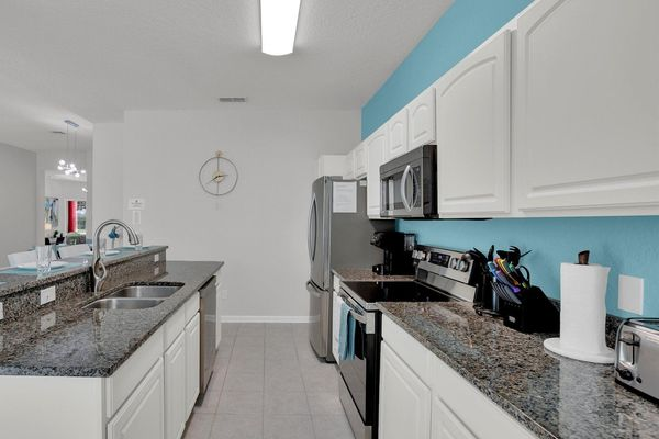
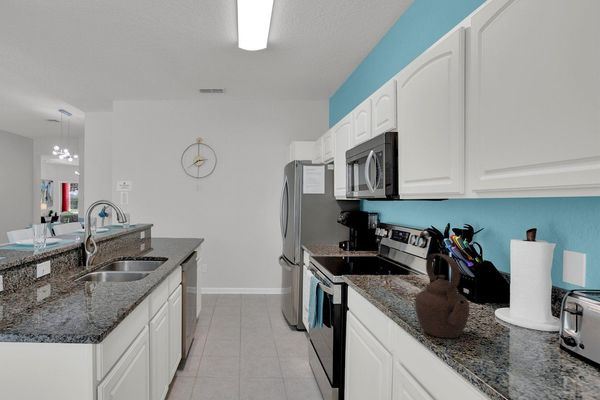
+ teapot [414,253,470,339]
